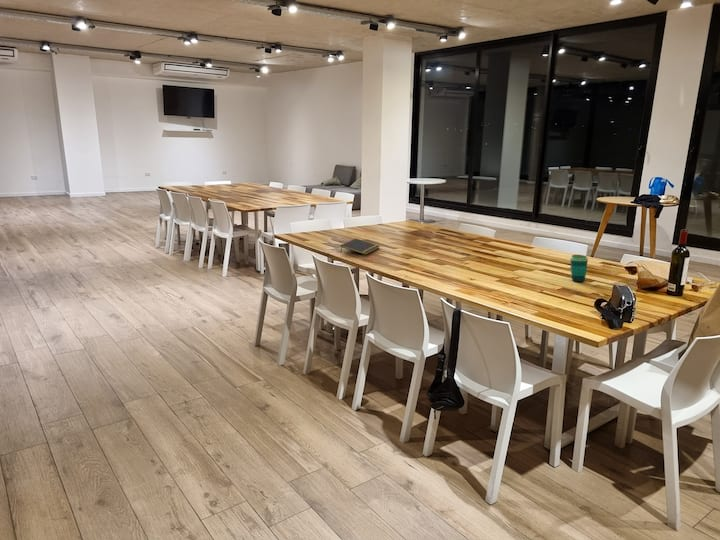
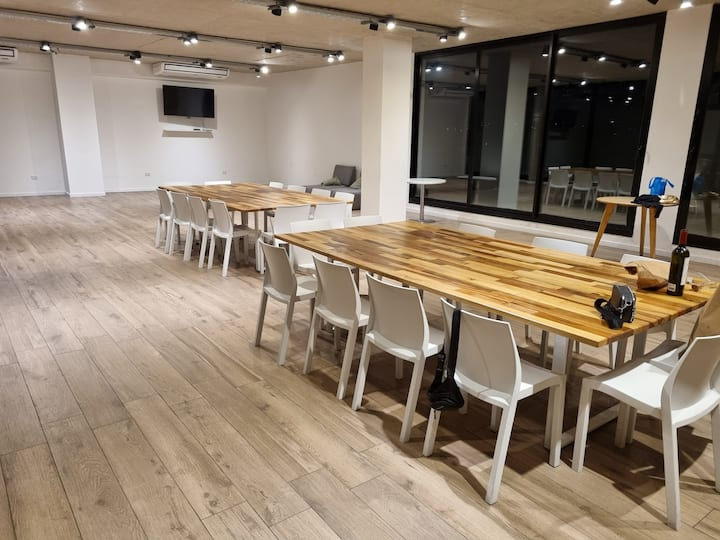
- notepad [340,238,380,256]
- cup [569,254,589,283]
